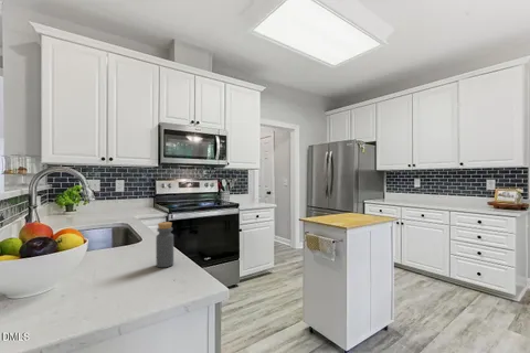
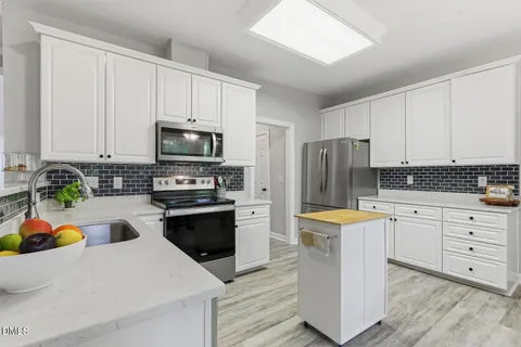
- bottle [155,221,174,268]
